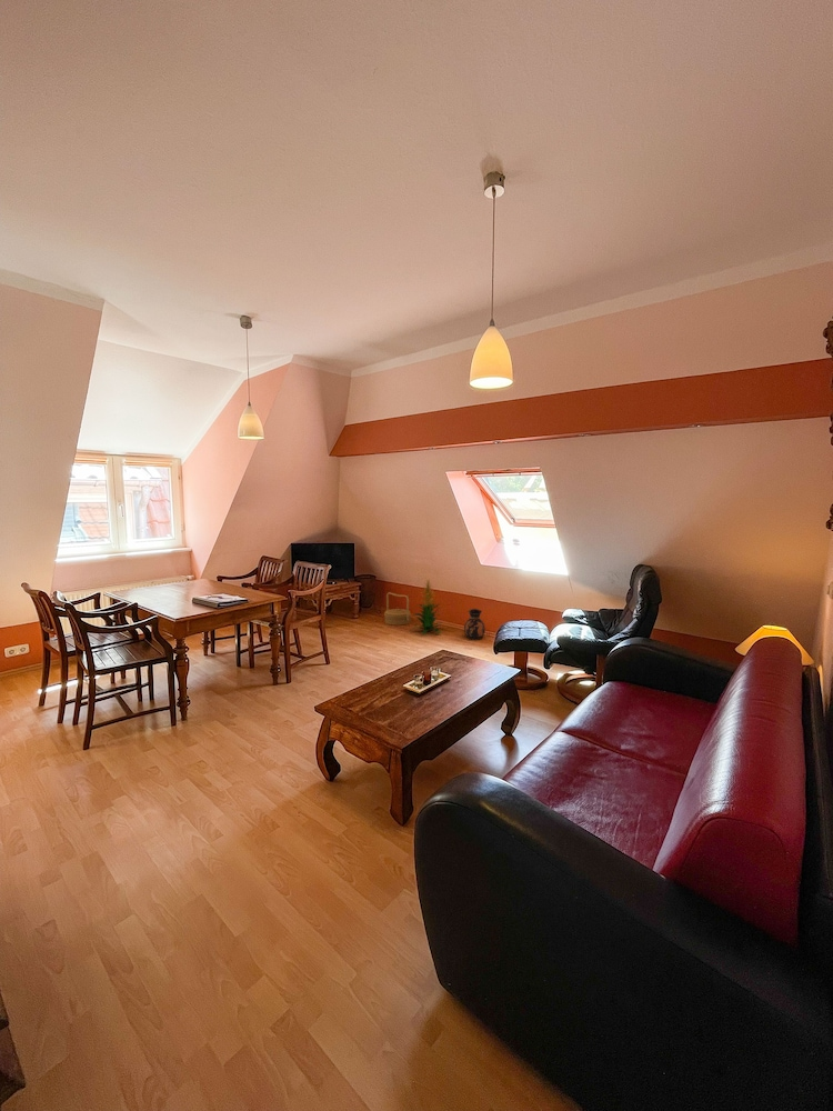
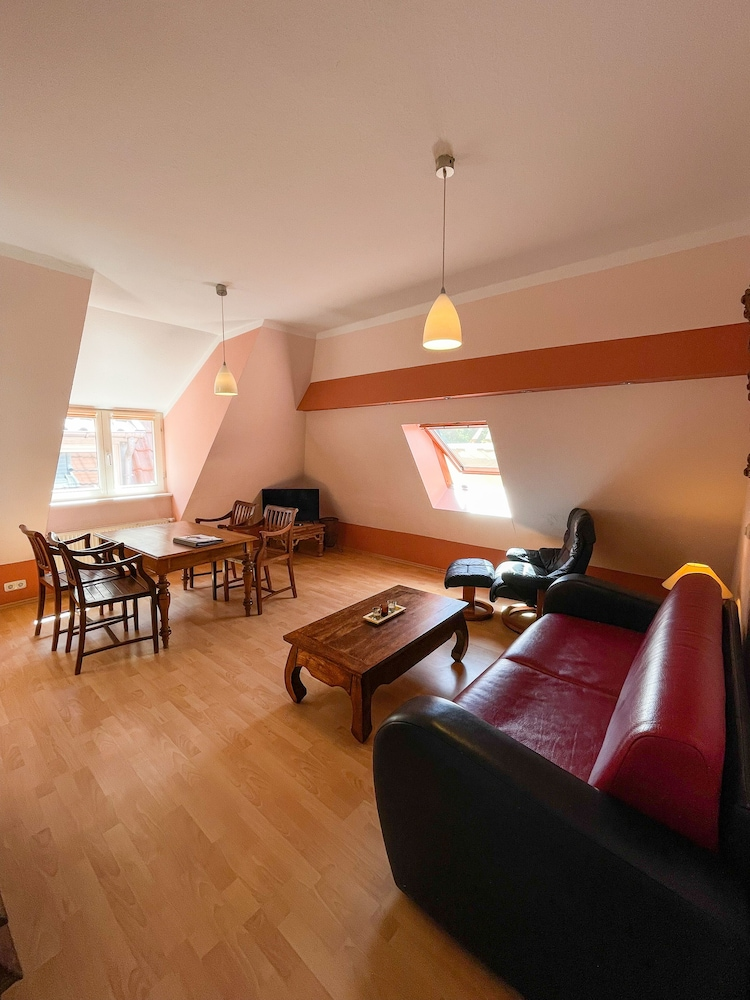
- basket [383,591,412,627]
- indoor plant [409,578,443,635]
- ceramic jug [463,608,486,641]
